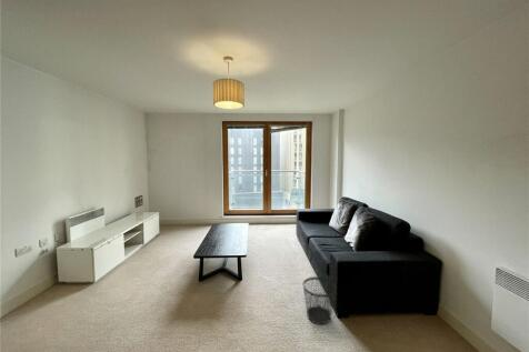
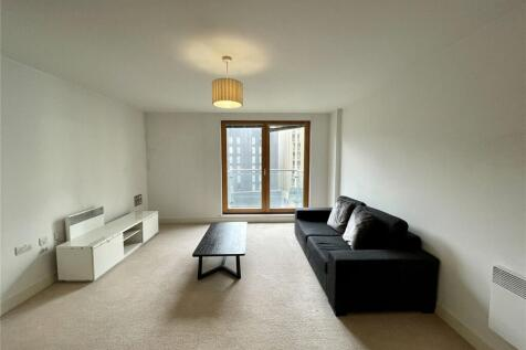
- wastebasket [302,275,337,325]
